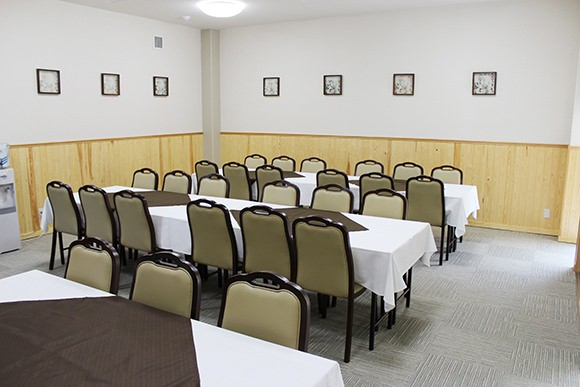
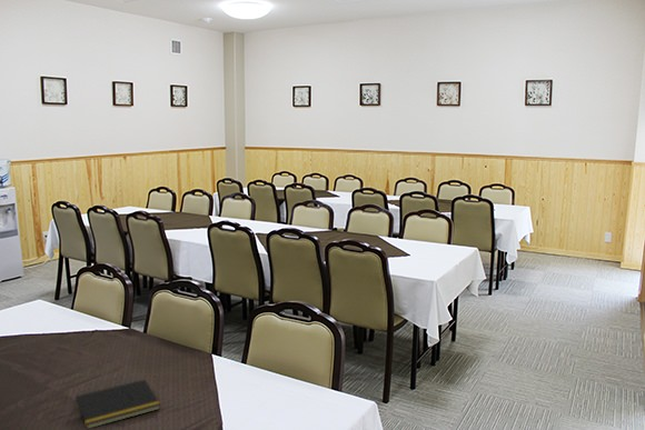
+ notepad [73,378,161,430]
